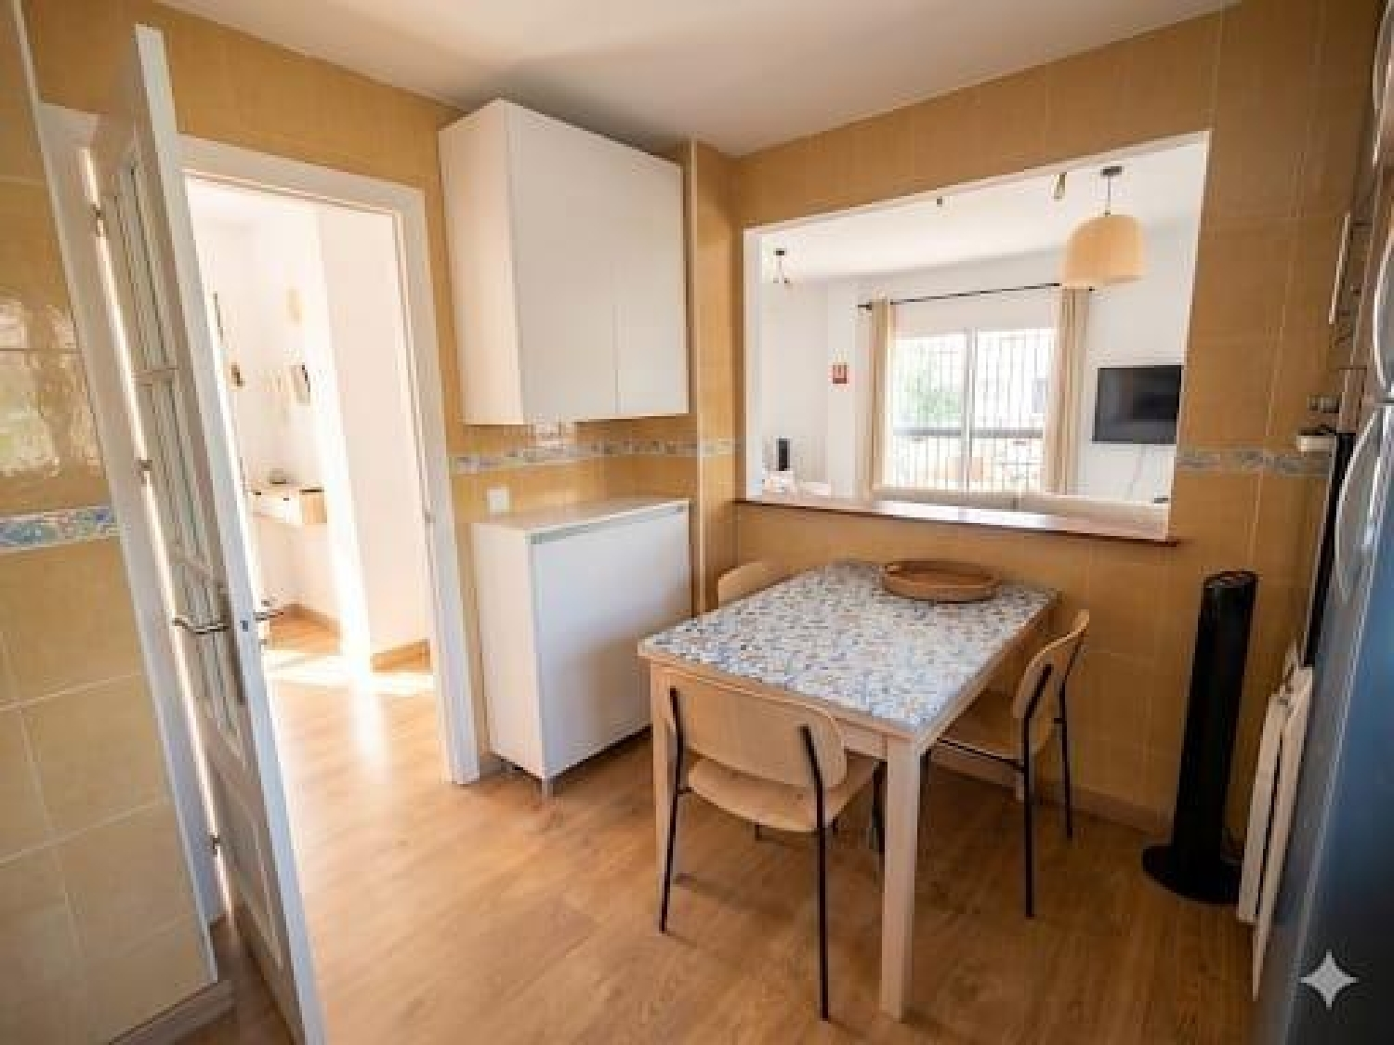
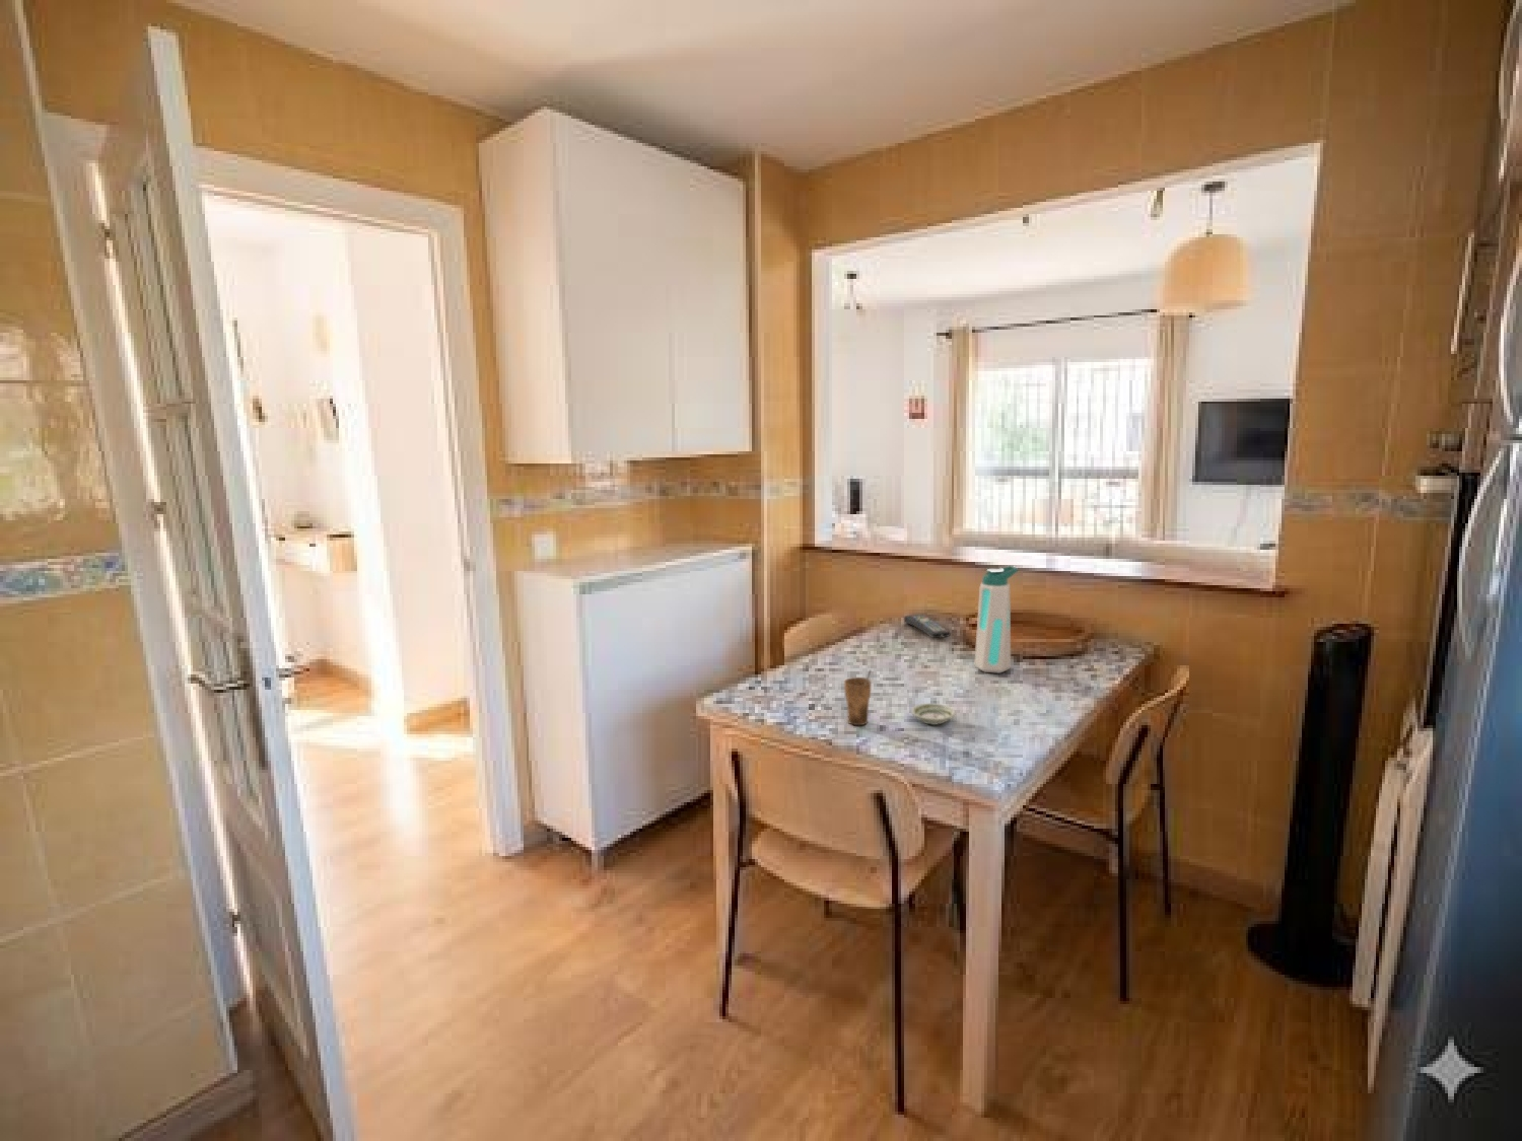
+ saucer [910,702,956,726]
+ water bottle [974,565,1020,675]
+ cup [844,670,872,726]
+ remote control [904,614,952,639]
